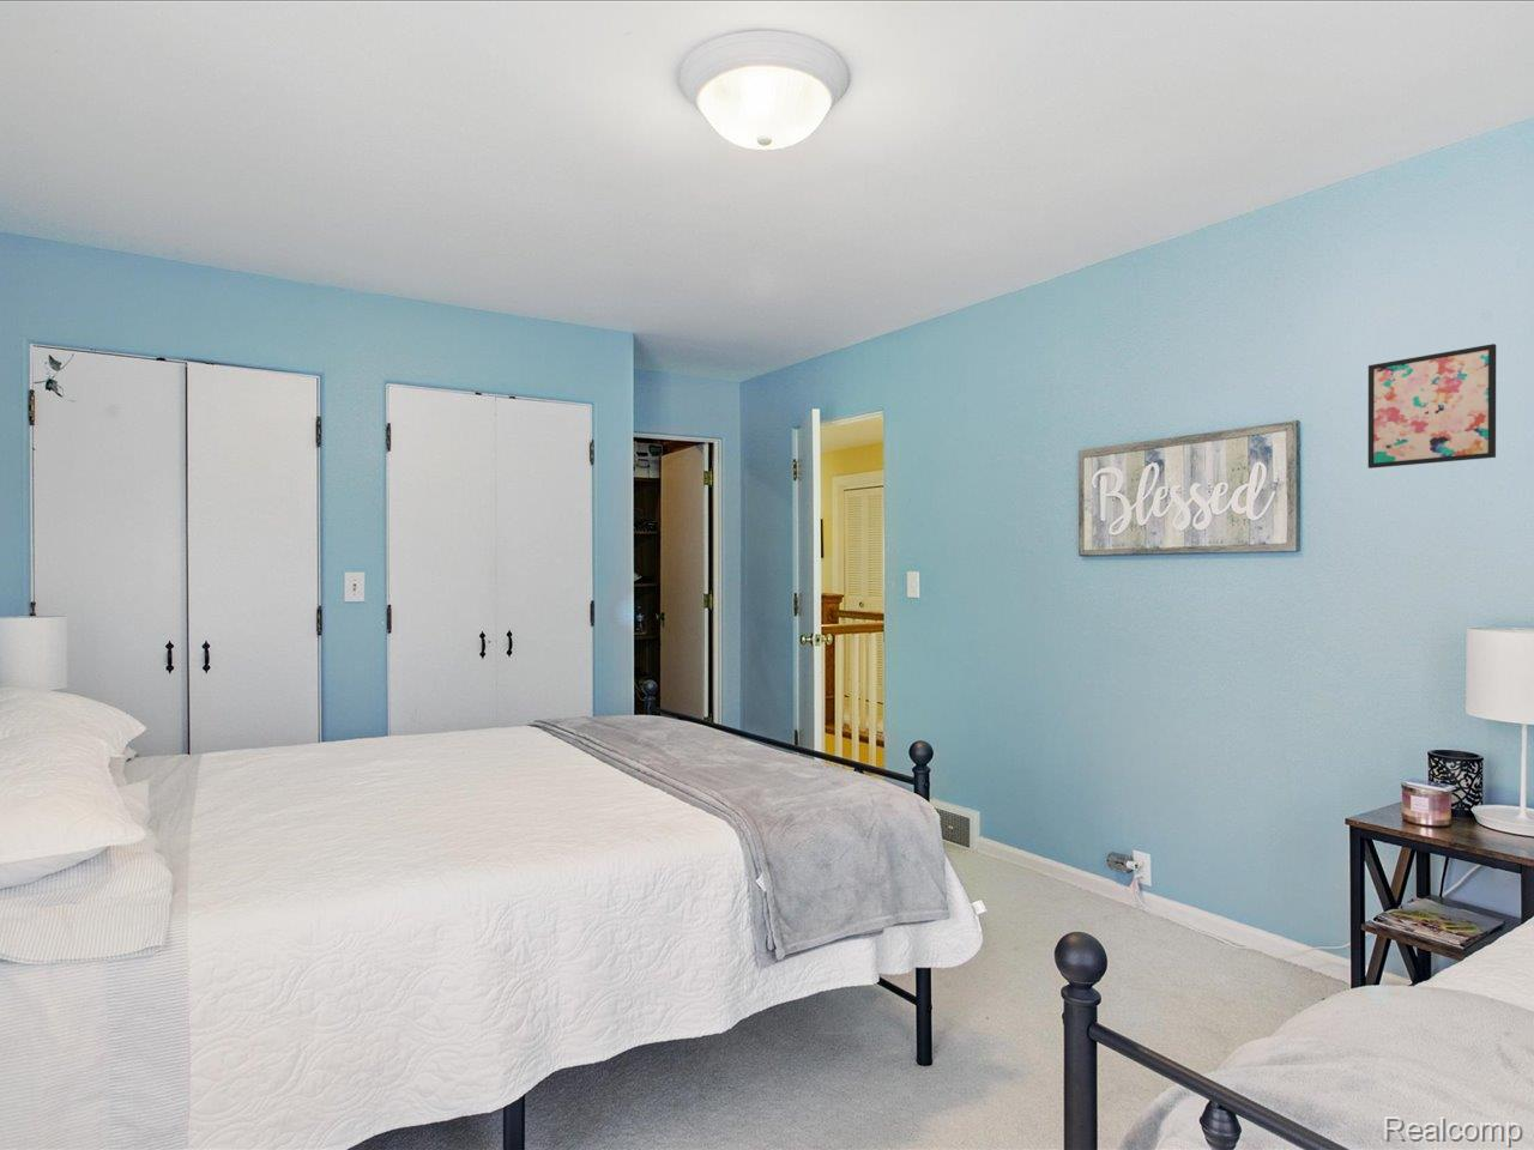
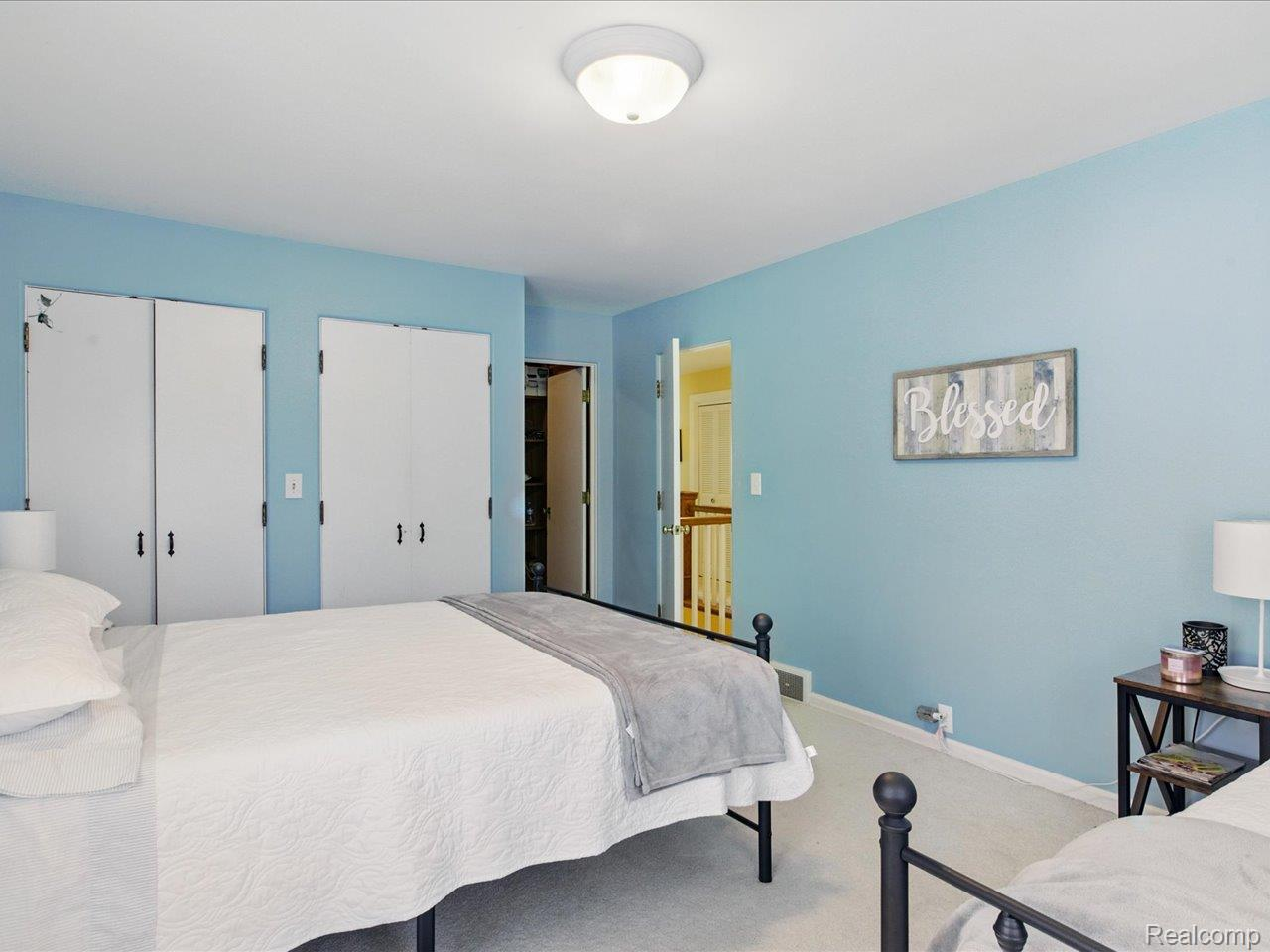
- wall art [1367,343,1497,470]
